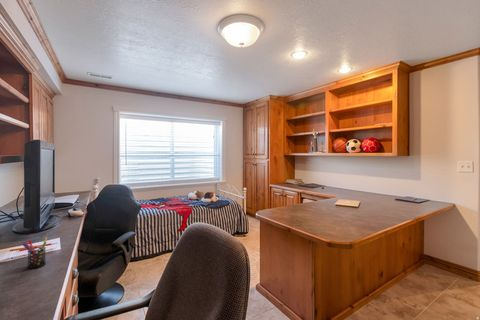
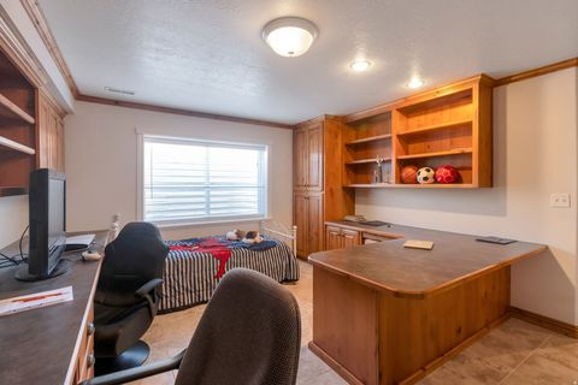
- pen holder [21,236,48,270]
